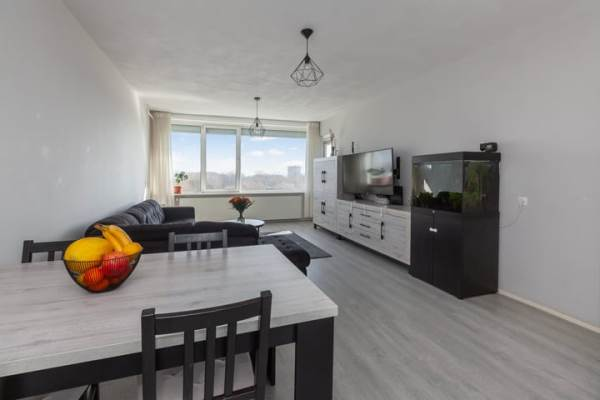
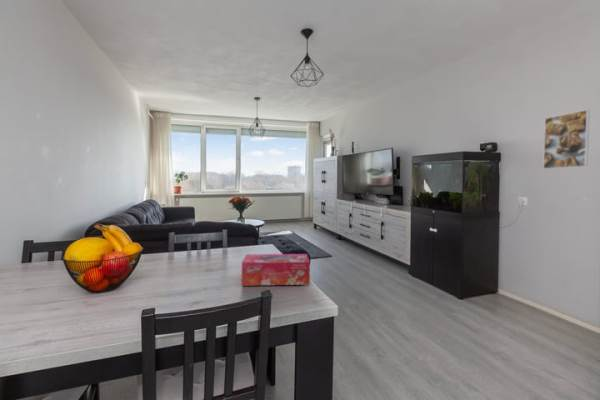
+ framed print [542,109,591,170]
+ tissue box [241,253,311,287]
